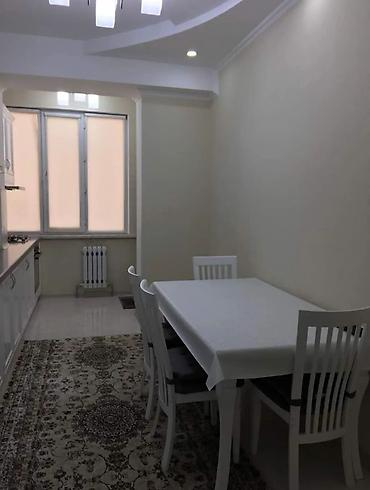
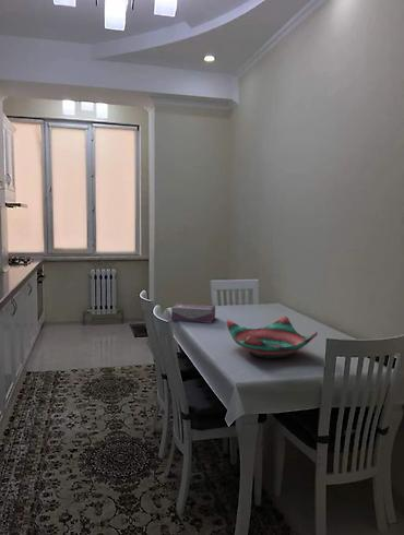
+ tissue box [170,302,216,323]
+ decorative bowl [226,316,319,359]
